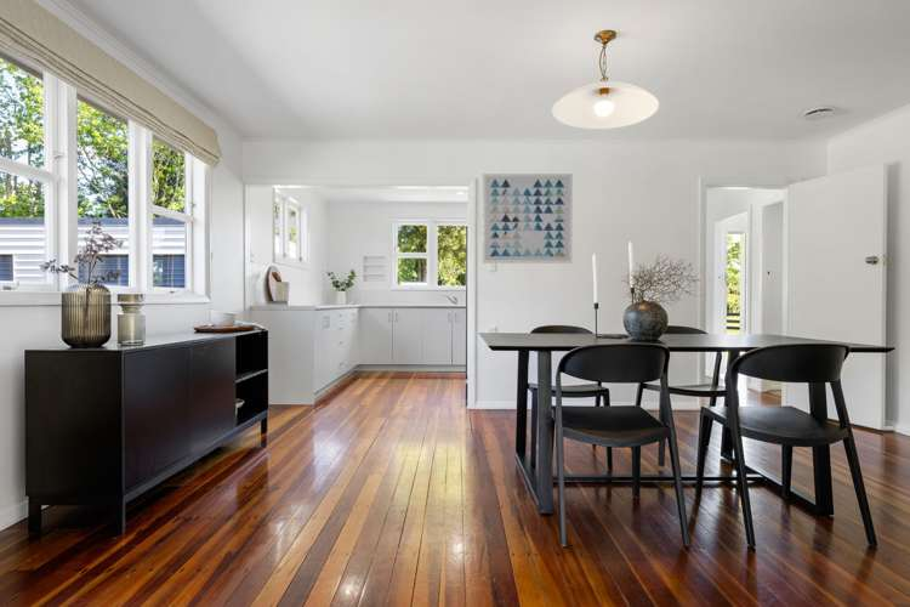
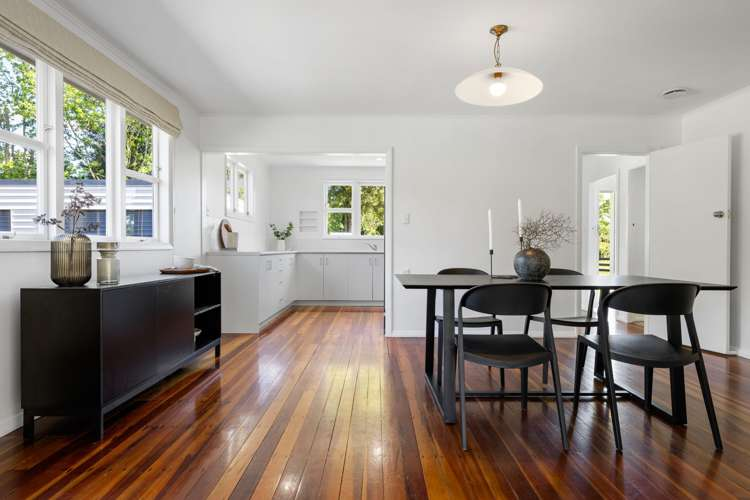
- wall art [482,172,574,265]
